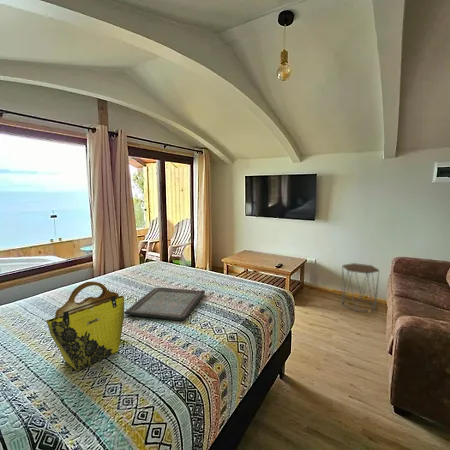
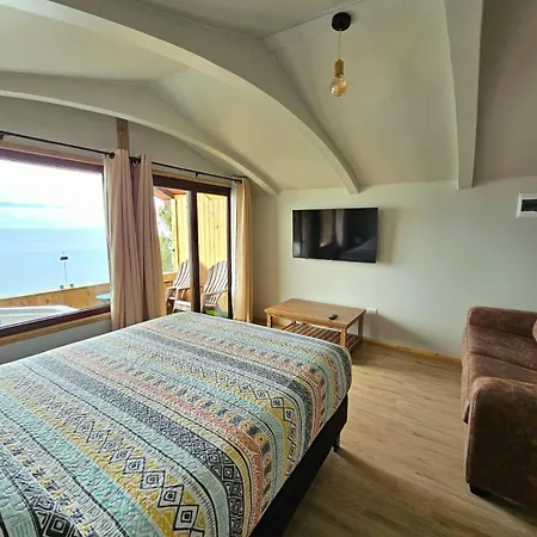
- tote bag [45,281,125,372]
- serving tray [124,286,206,321]
- side table [340,262,380,312]
